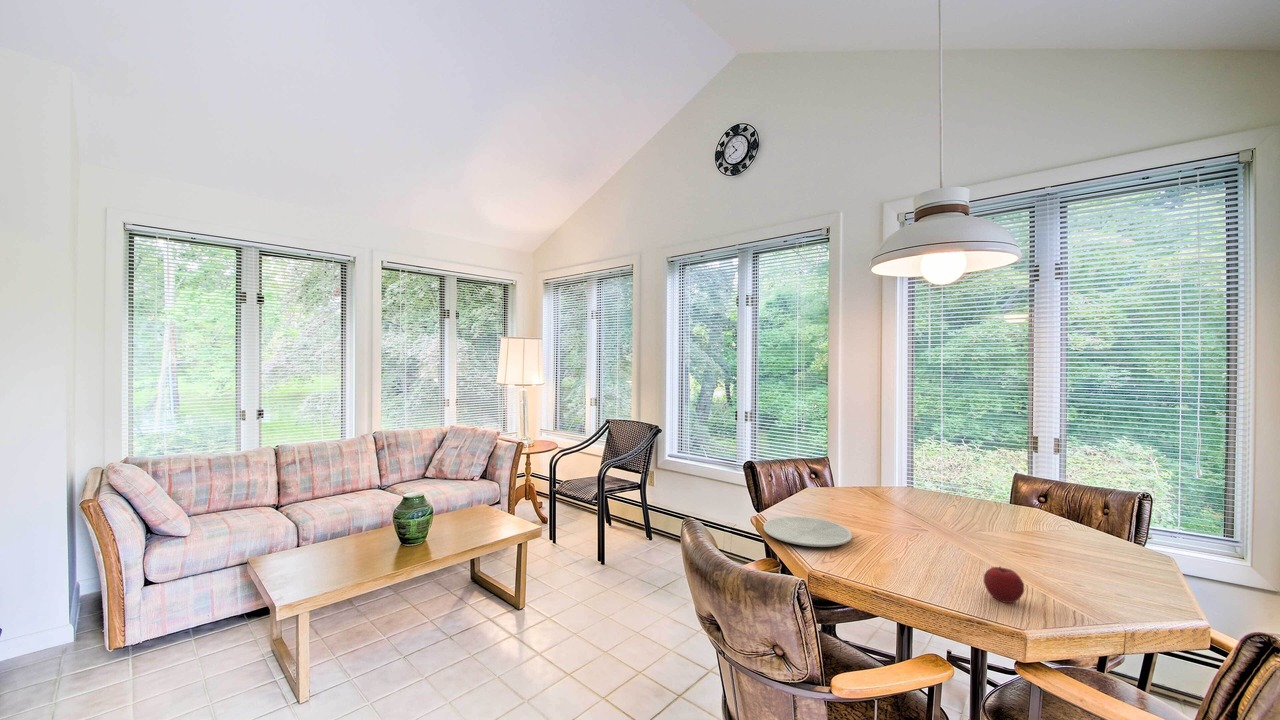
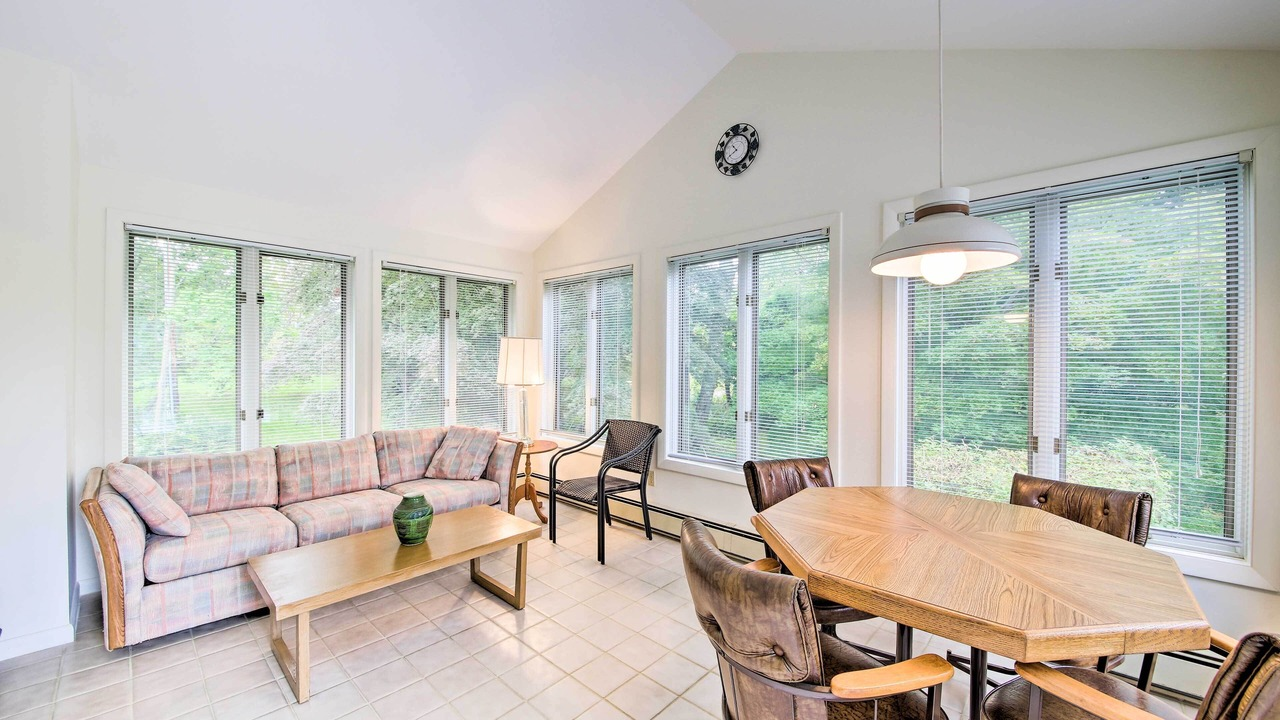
- plate [762,515,853,548]
- apple [983,565,1025,604]
